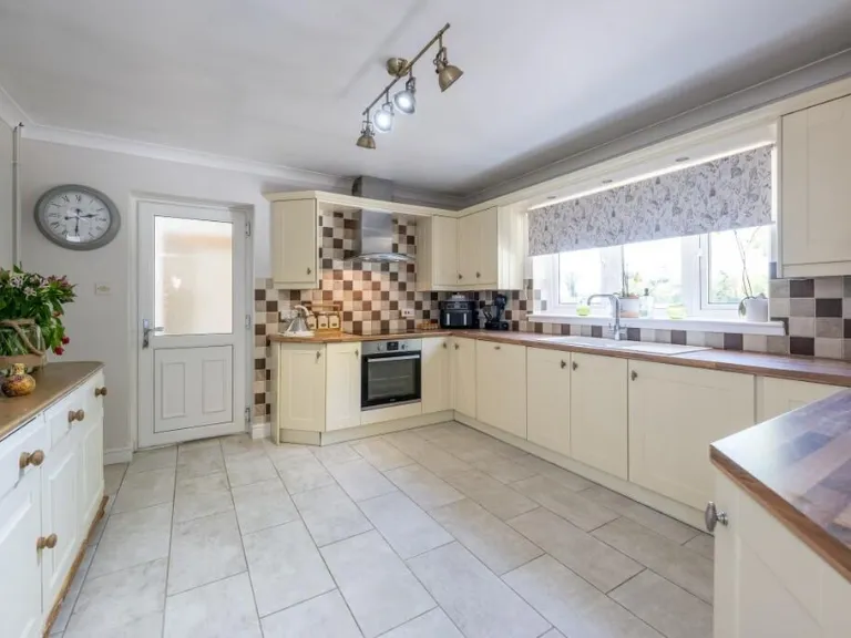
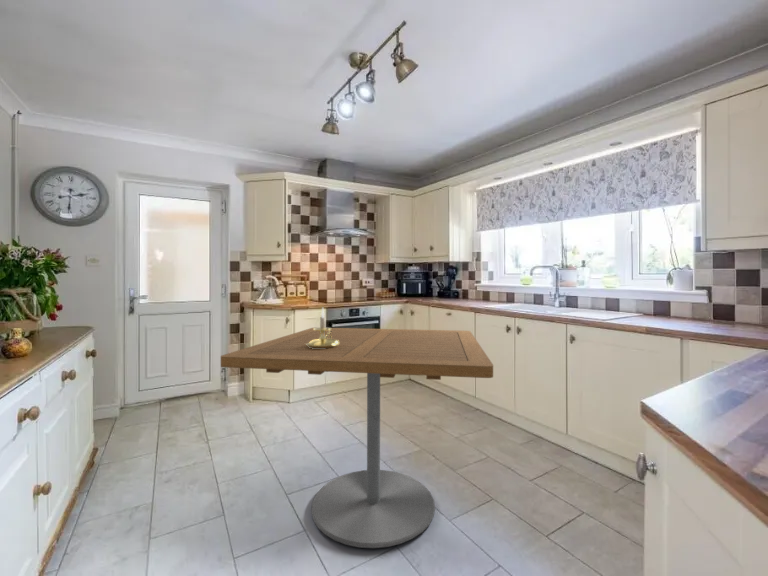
+ dining table [220,327,494,549]
+ candle holder [306,306,339,349]
